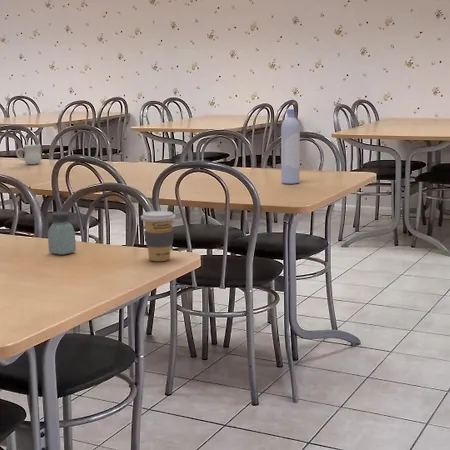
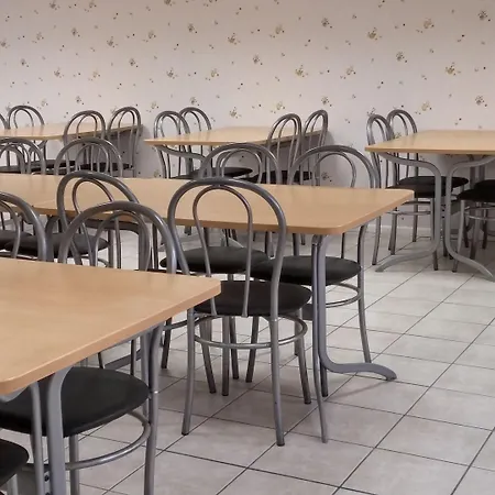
- bottle [280,108,301,185]
- saltshaker [47,211,77,256]
- mug [15,144,42,166]
- coffee cup [140,210,177,262]
